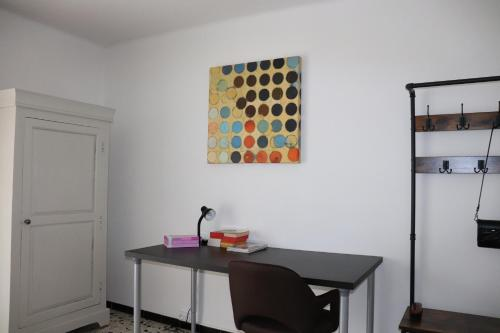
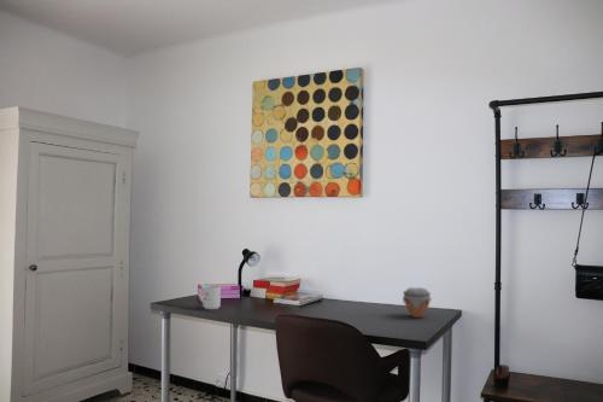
+ mug [198,285,222,310]
+ jar [402,286,433,319]
